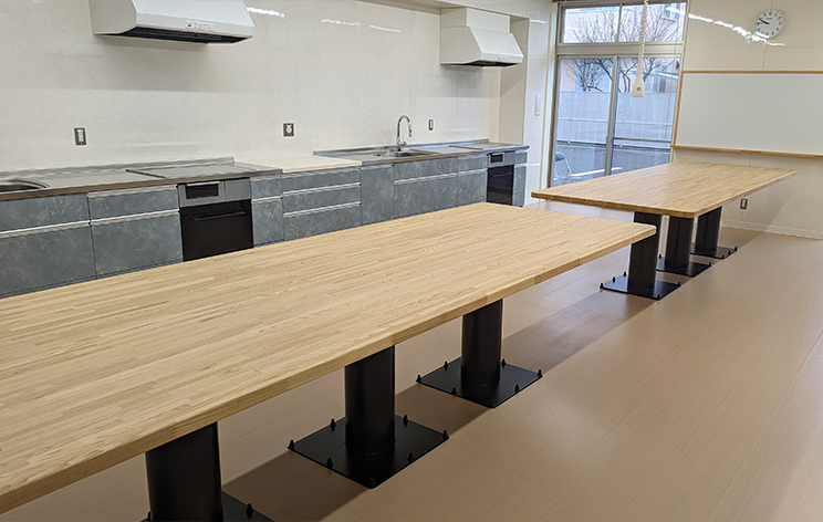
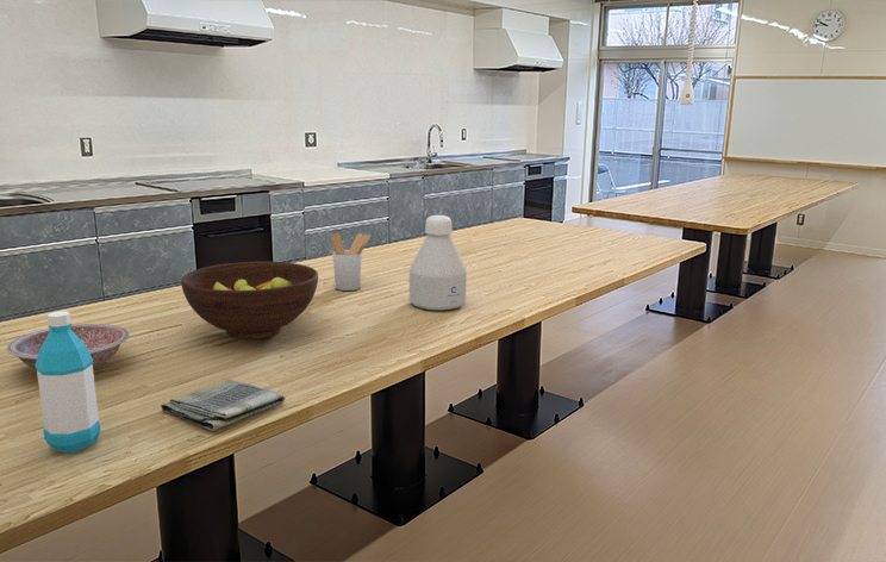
+ utensil holder [330,232,372,292]
+ bowl [6,323,130,370]
+ dish towel [160,379,286,432]
+ water bottle [35,311,102,454]
+ bottle [408,214,468,311]
+ fruit bowl [180,261,319,341]
